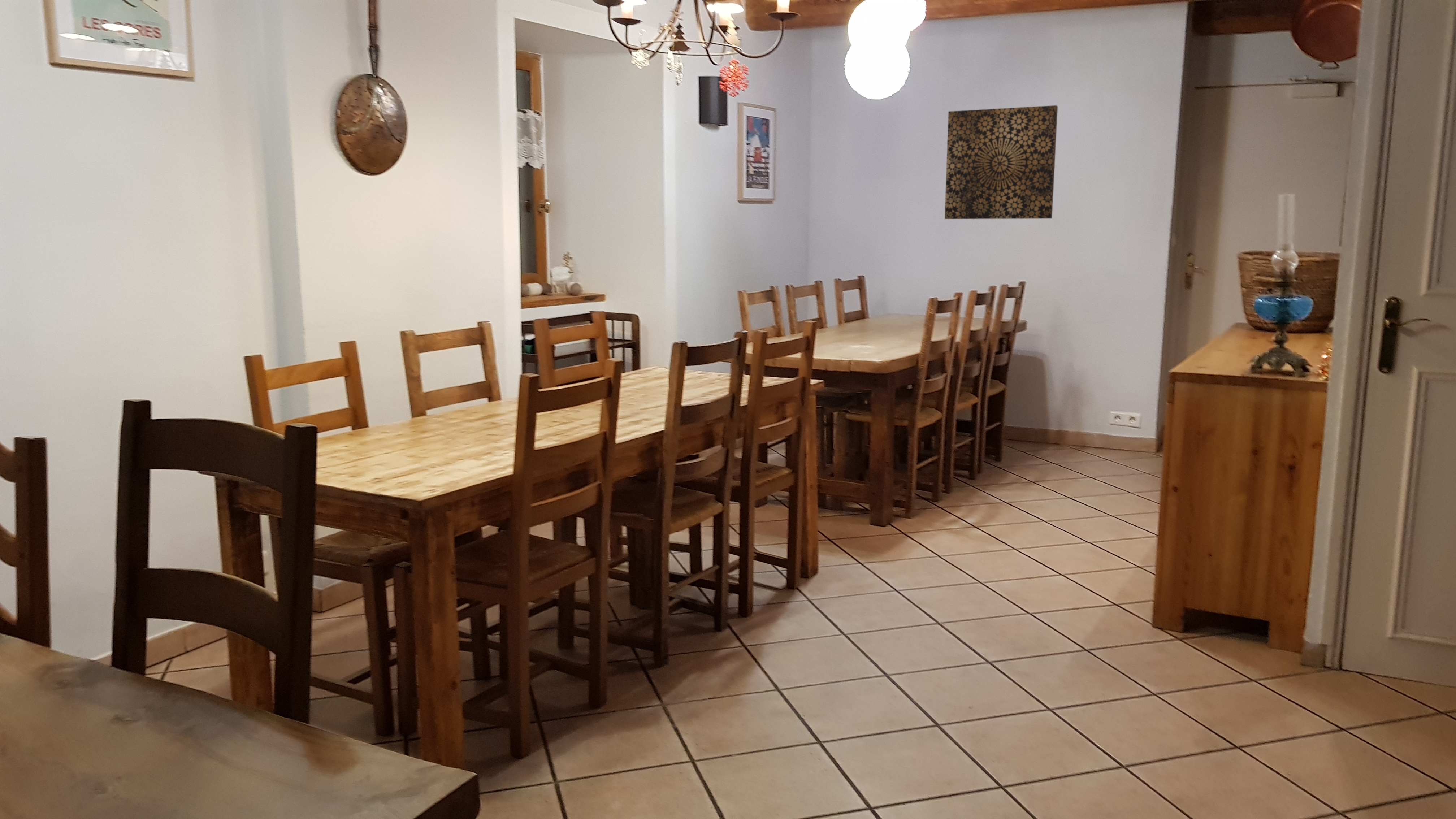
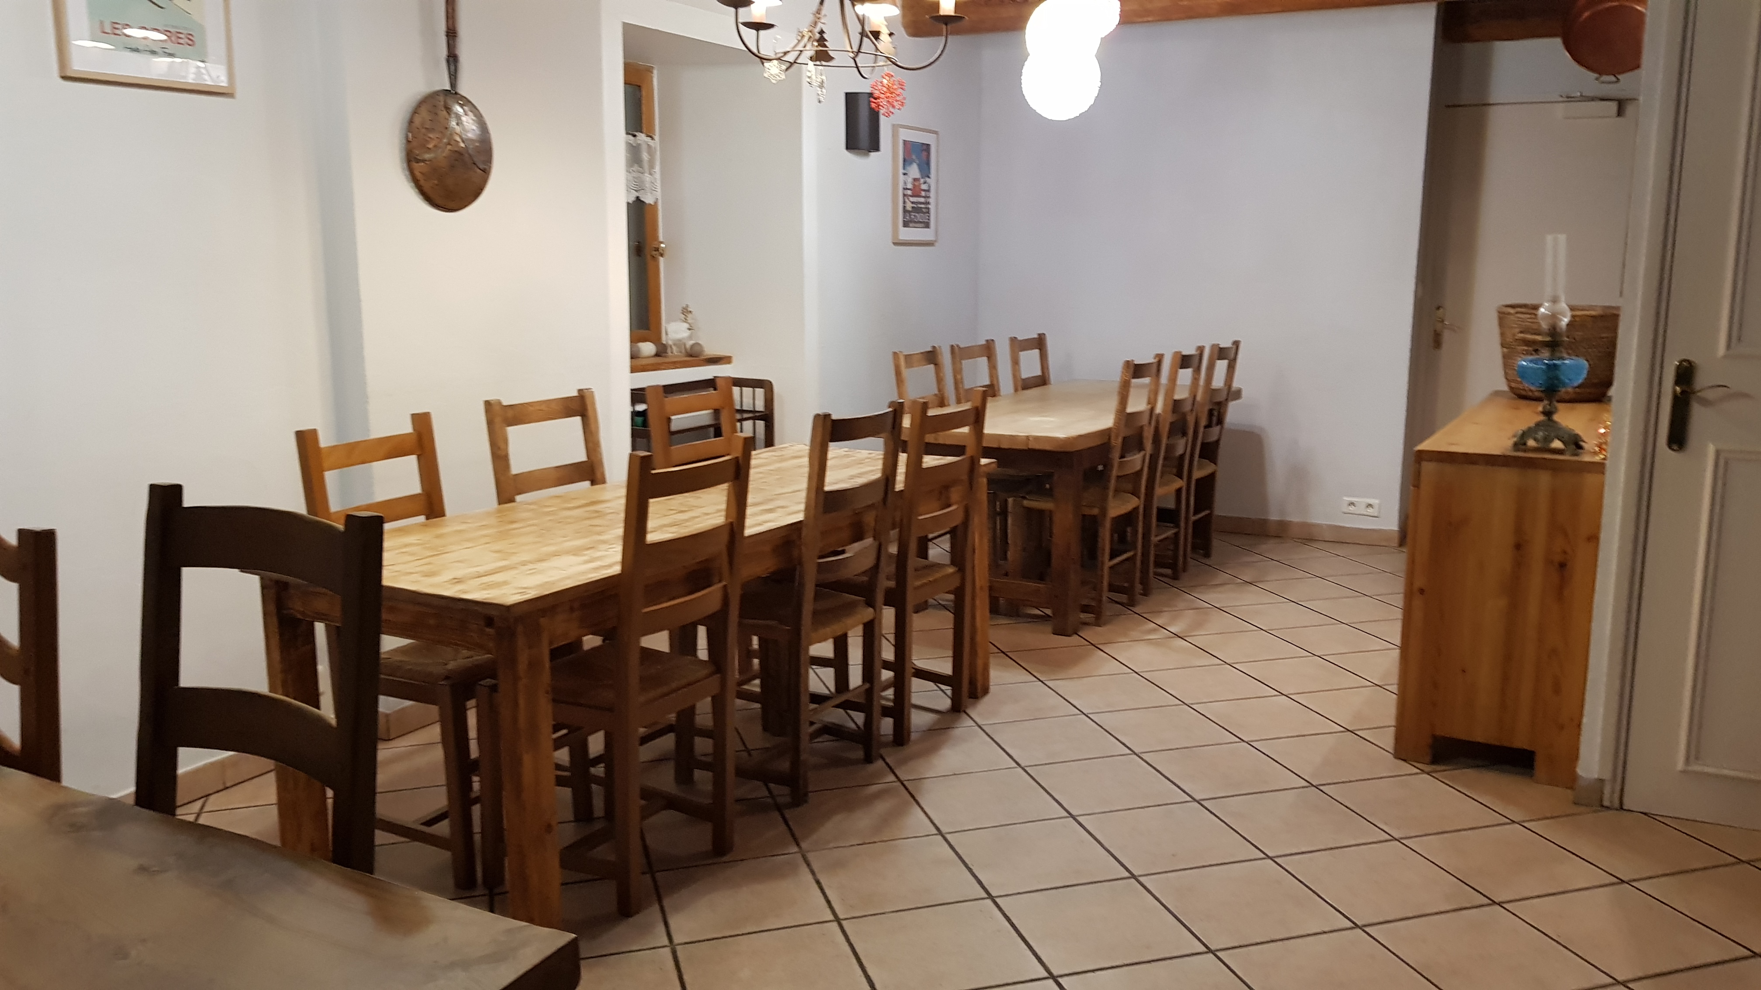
- wall art [944,105,1058,220]
